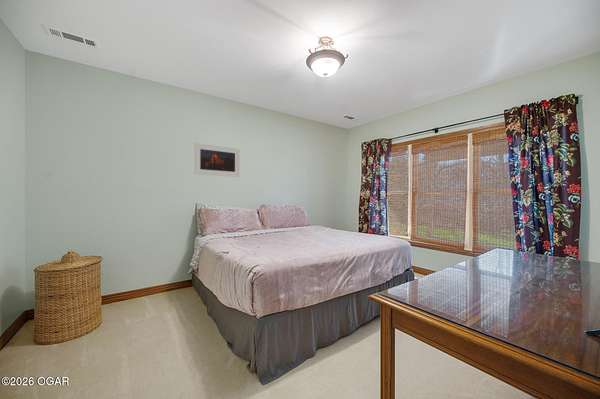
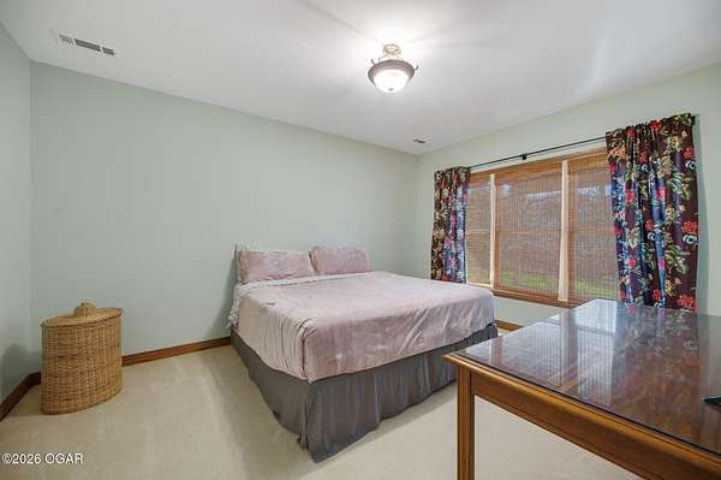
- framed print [194,142,241,178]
